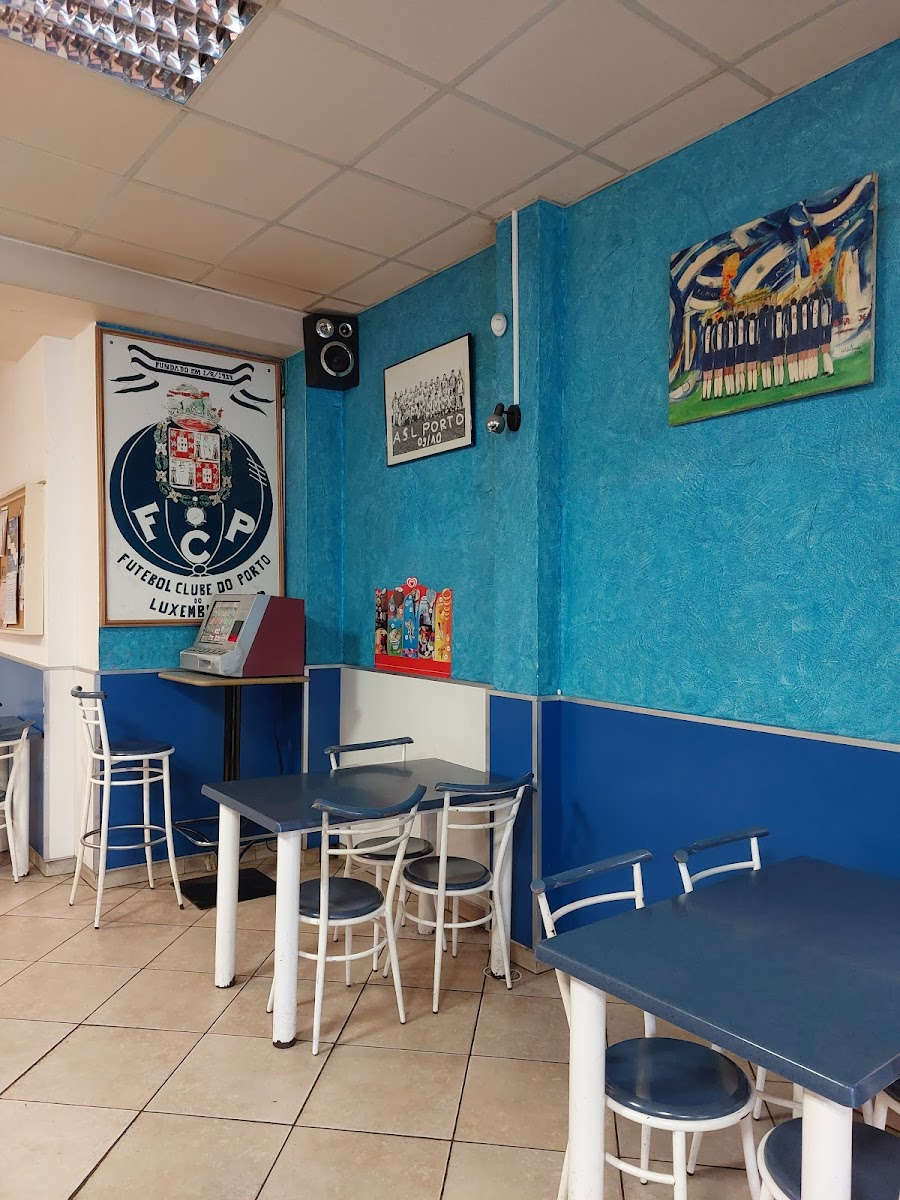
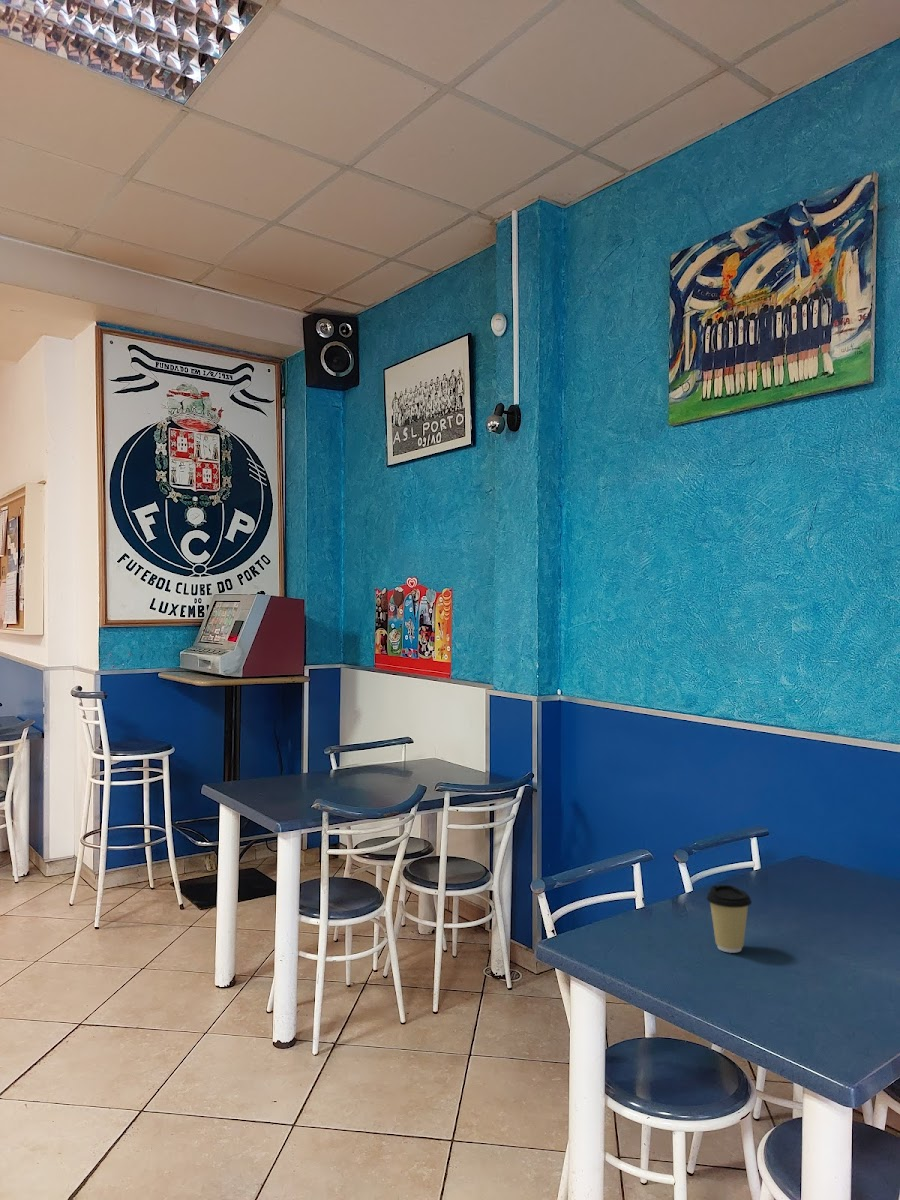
+ coffee cup [705,884,753,954]
